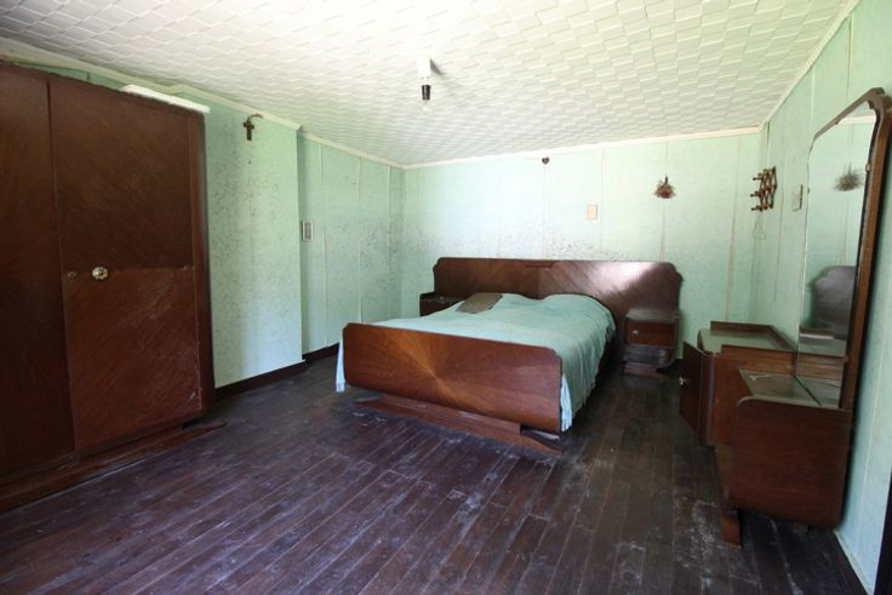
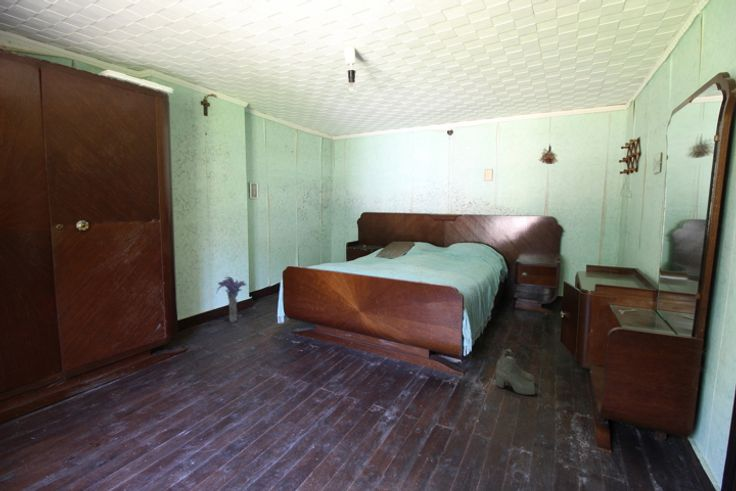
+ palm tree [215,276,247,323]
+ boots [495,346,536,396]
